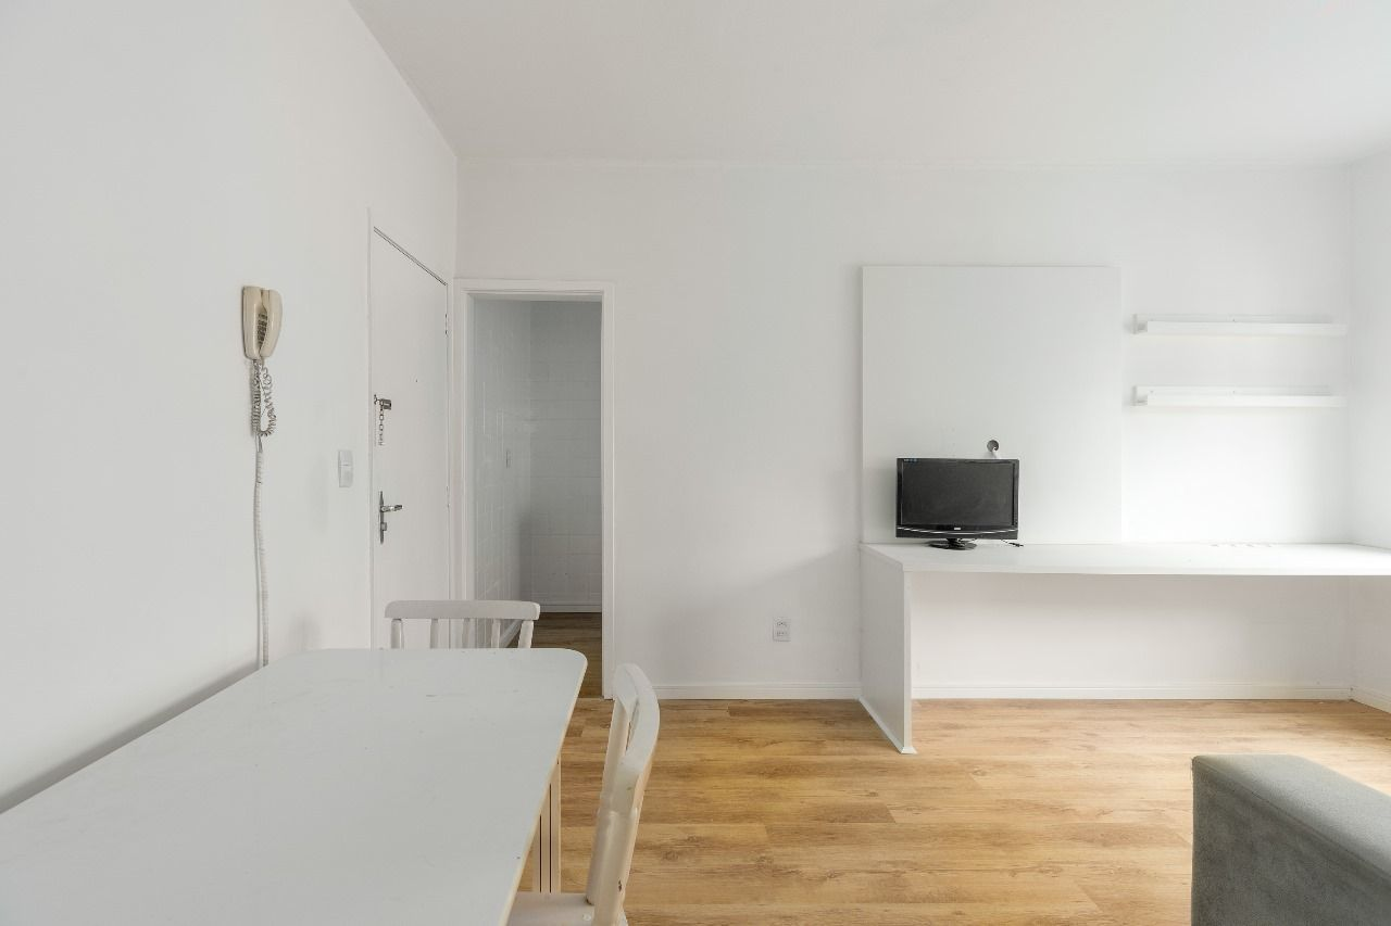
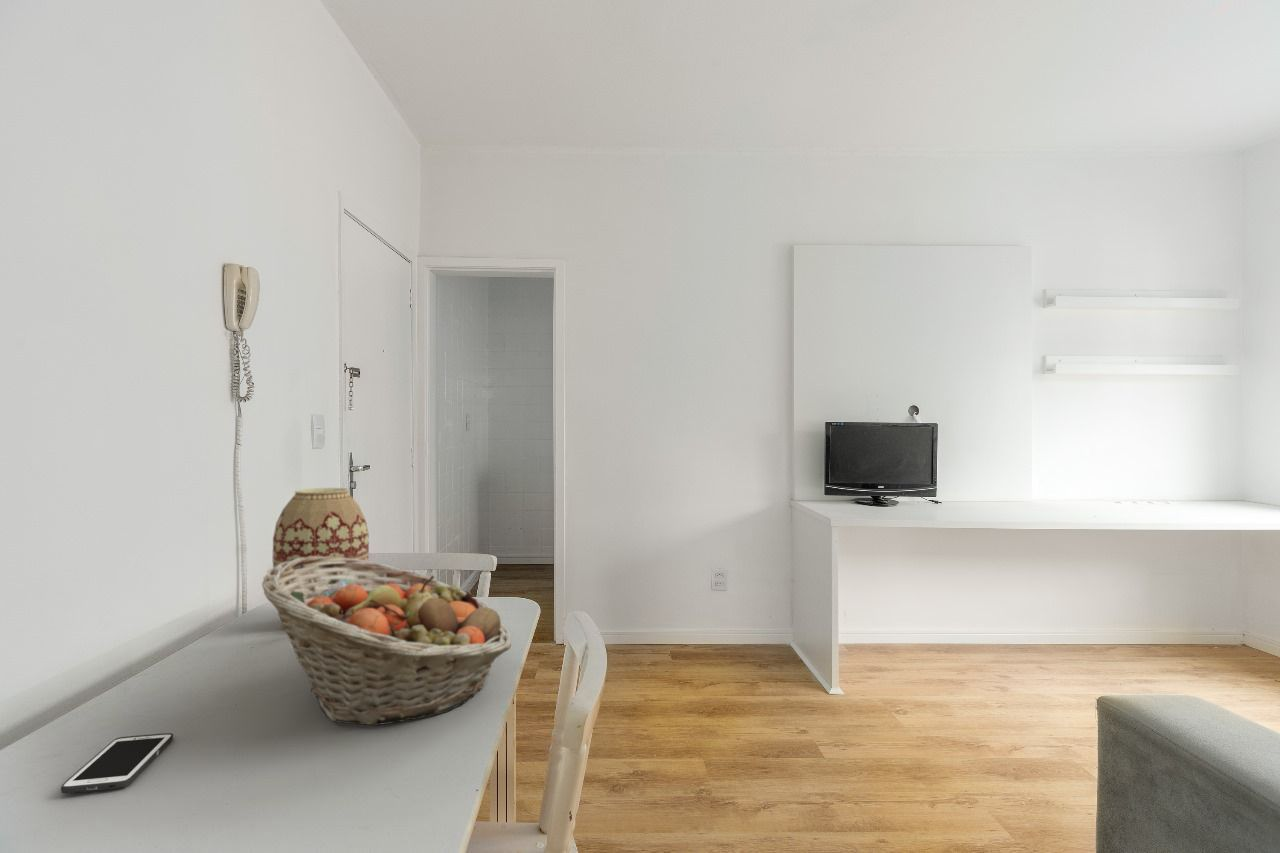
+ fruit basket [261,556,512,726]
+ cell phone [60,732,174,794]
+ vase [272,487,370,584]
